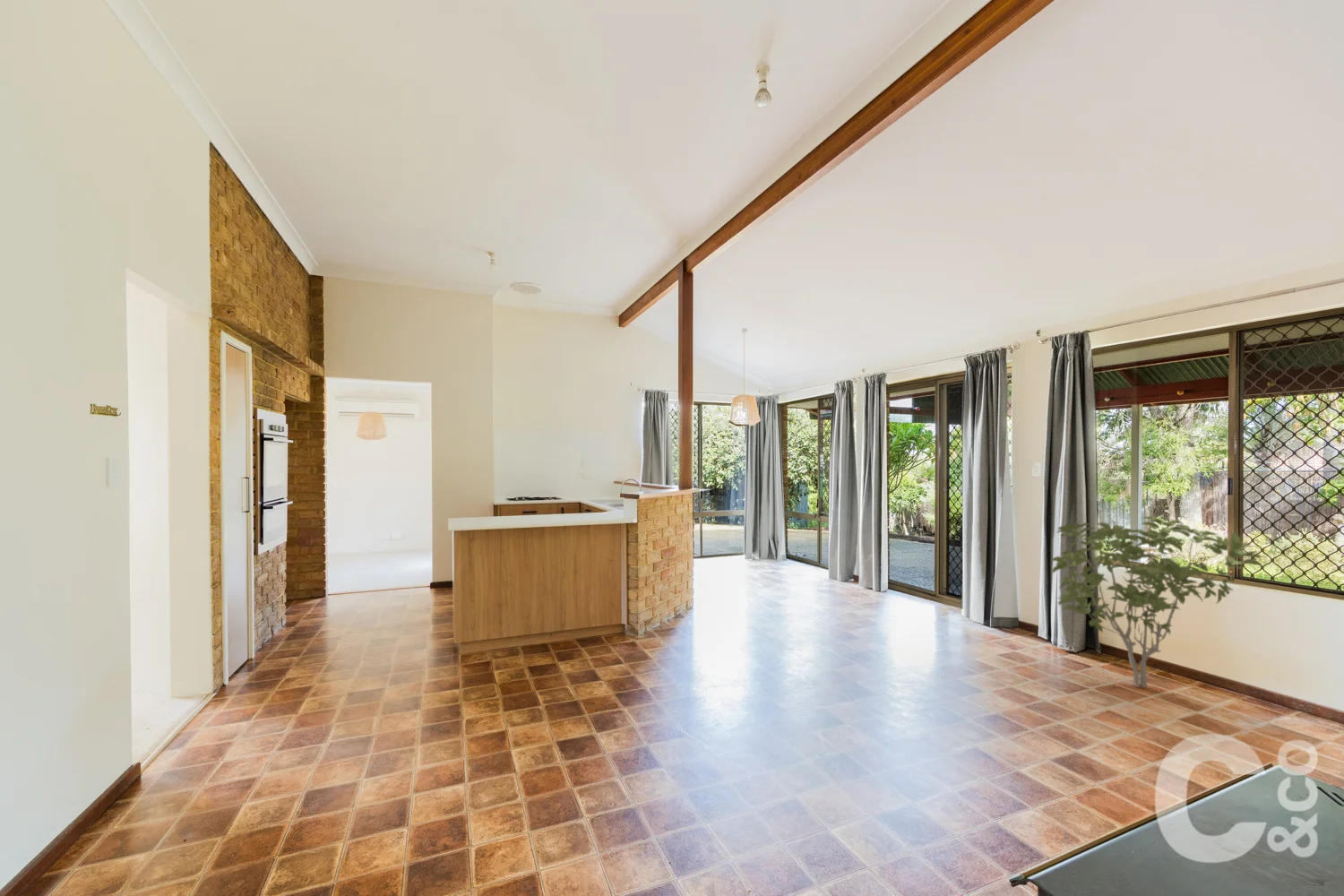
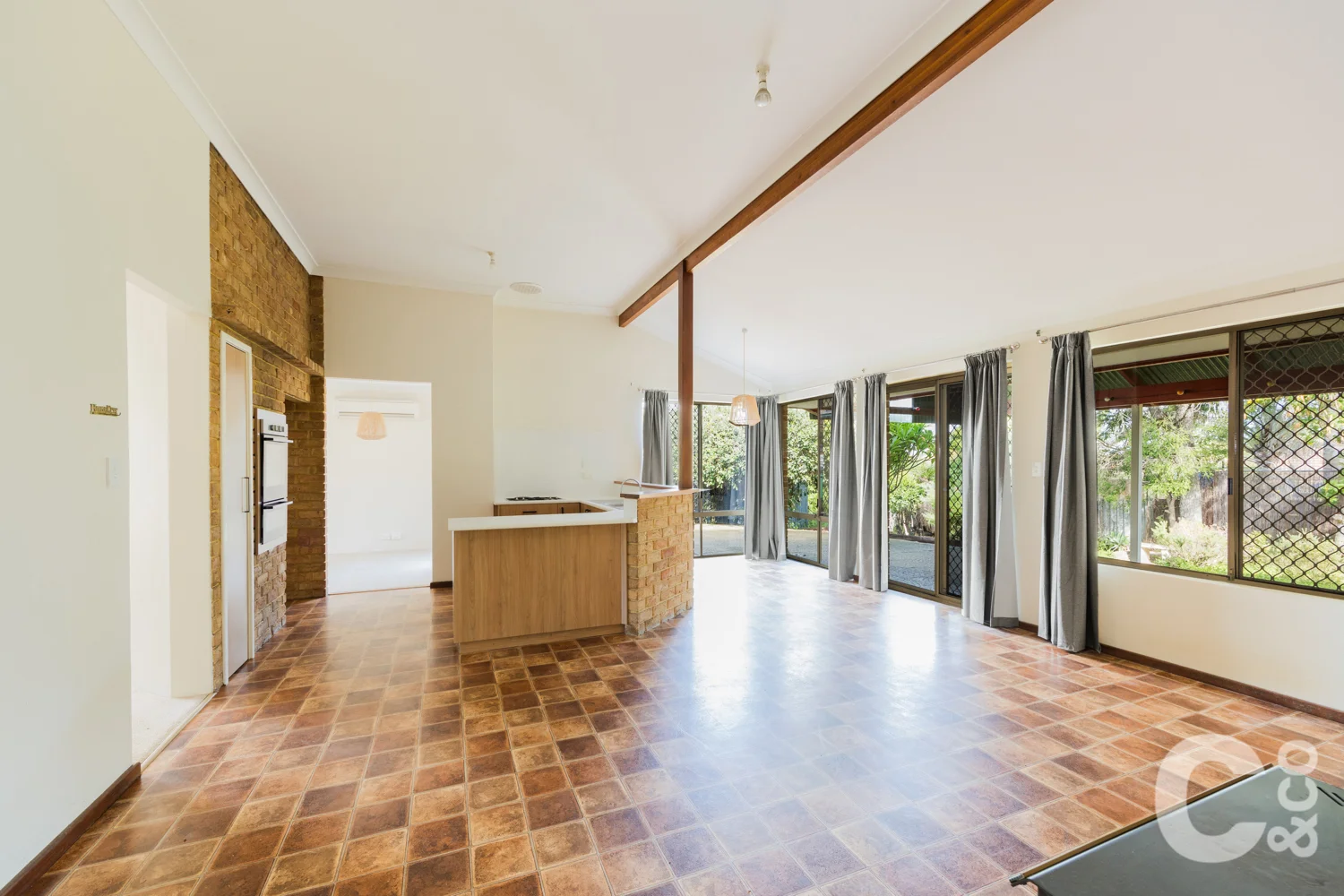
- shrub [1050,515,1266,688]
